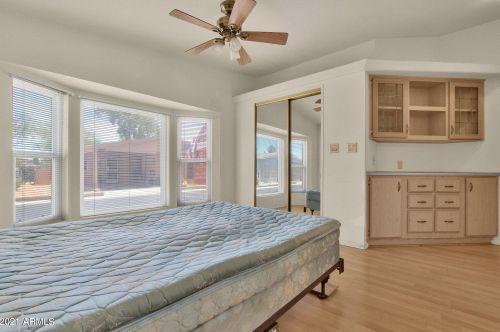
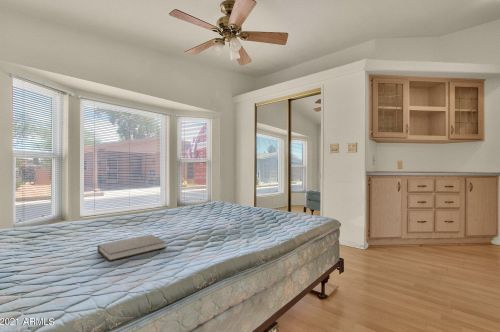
+ book [97,234,167,262]
